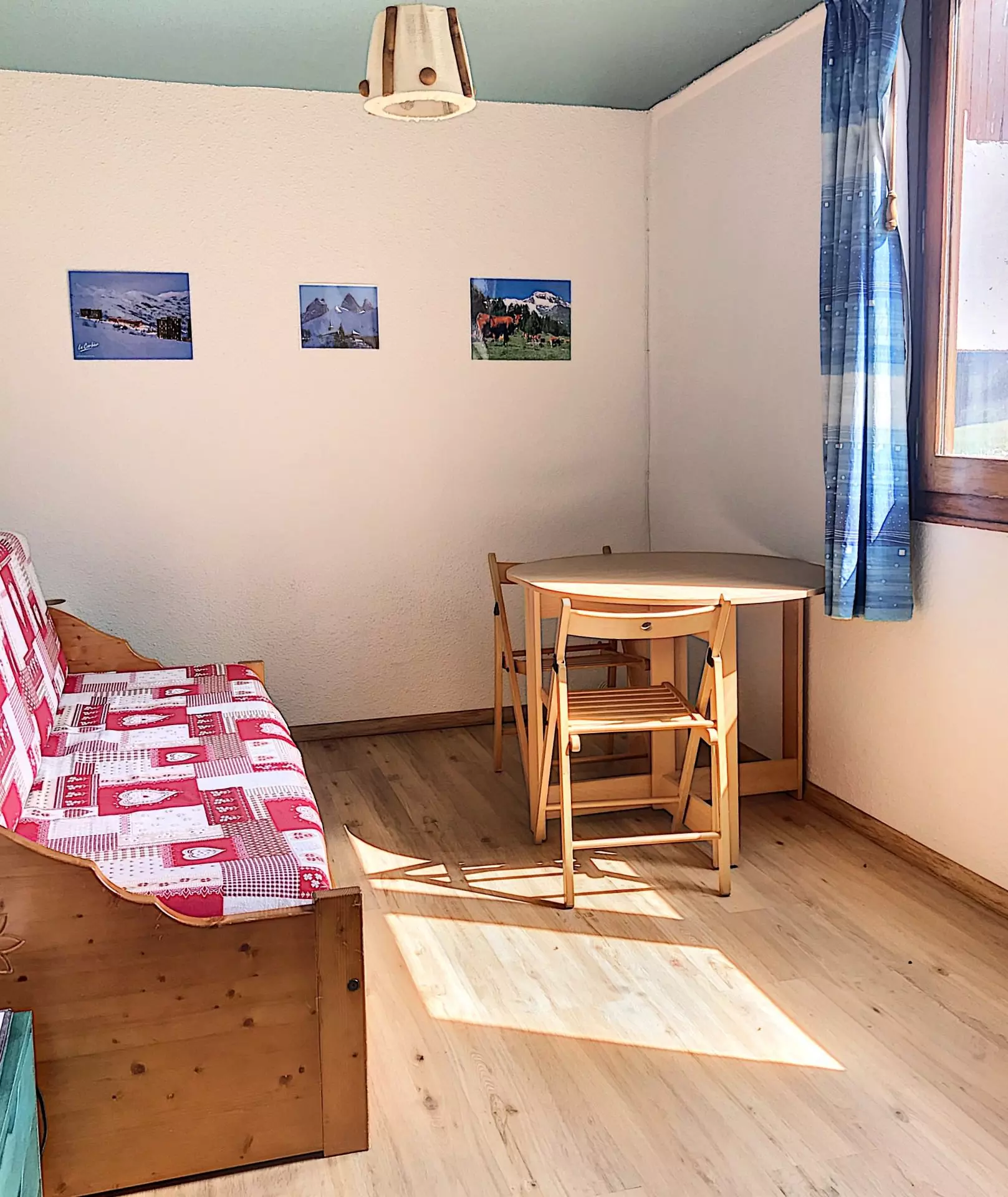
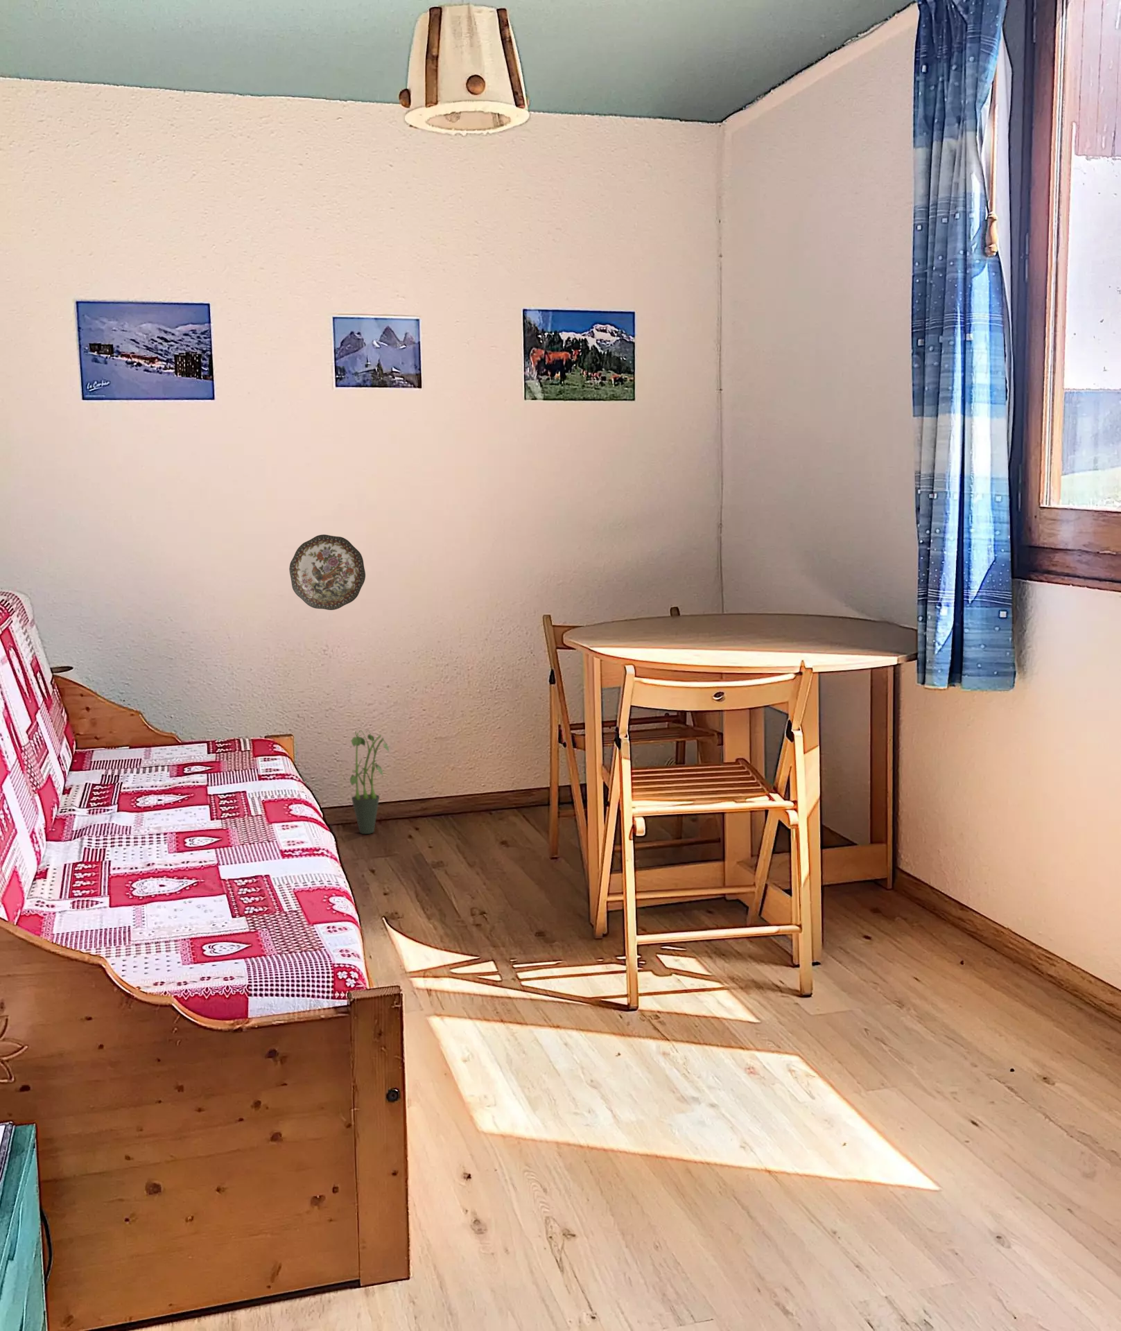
+ potted plant [349,729,389,835]
+ decorative plate [288,534,366,610]
